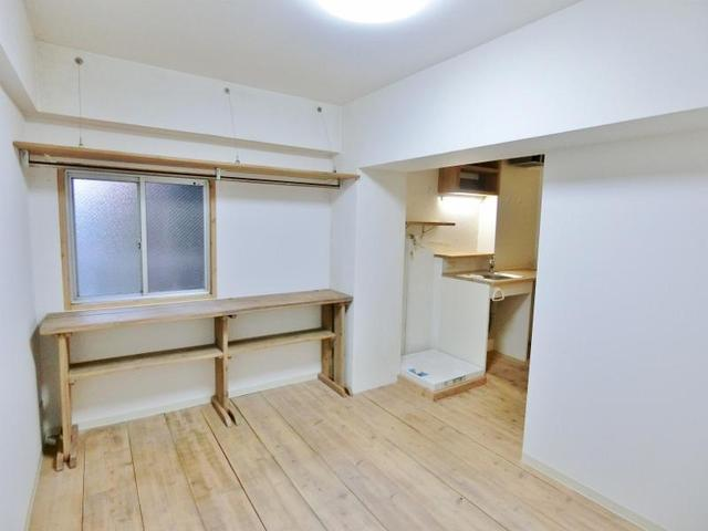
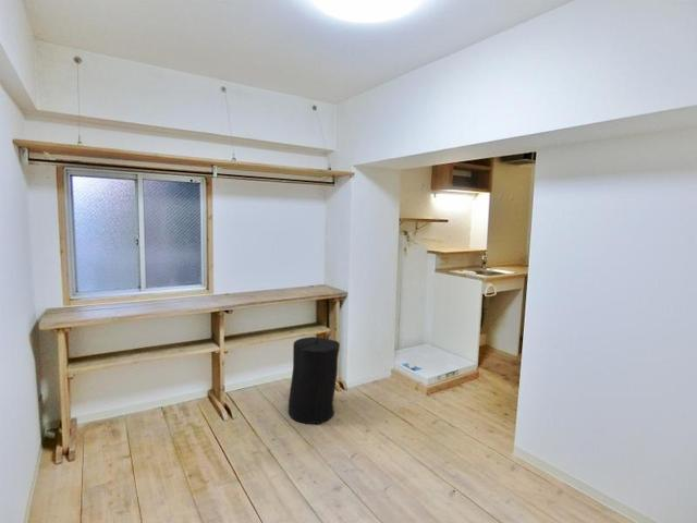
+ trash can [288,336,341,425]
